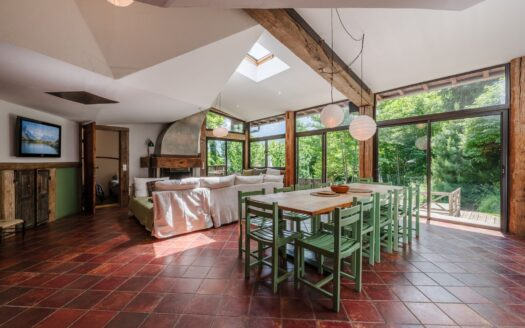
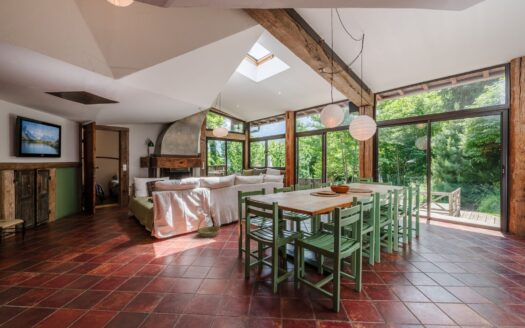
+ basket [196,214,221,238]
